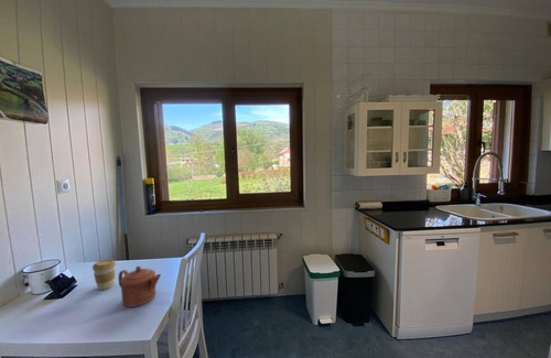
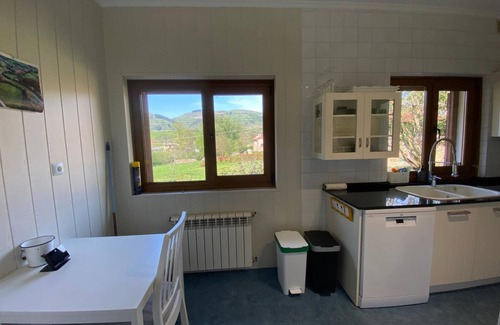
- coffee cup [91,259,117,291]
- teapot [118,264,162,308]
